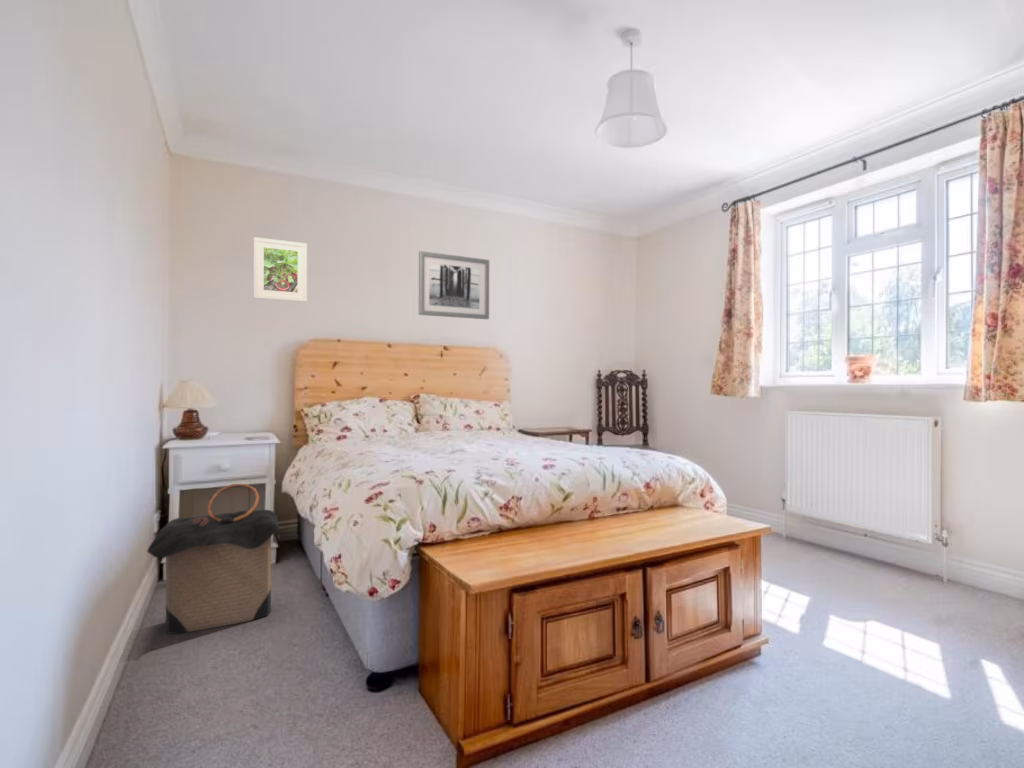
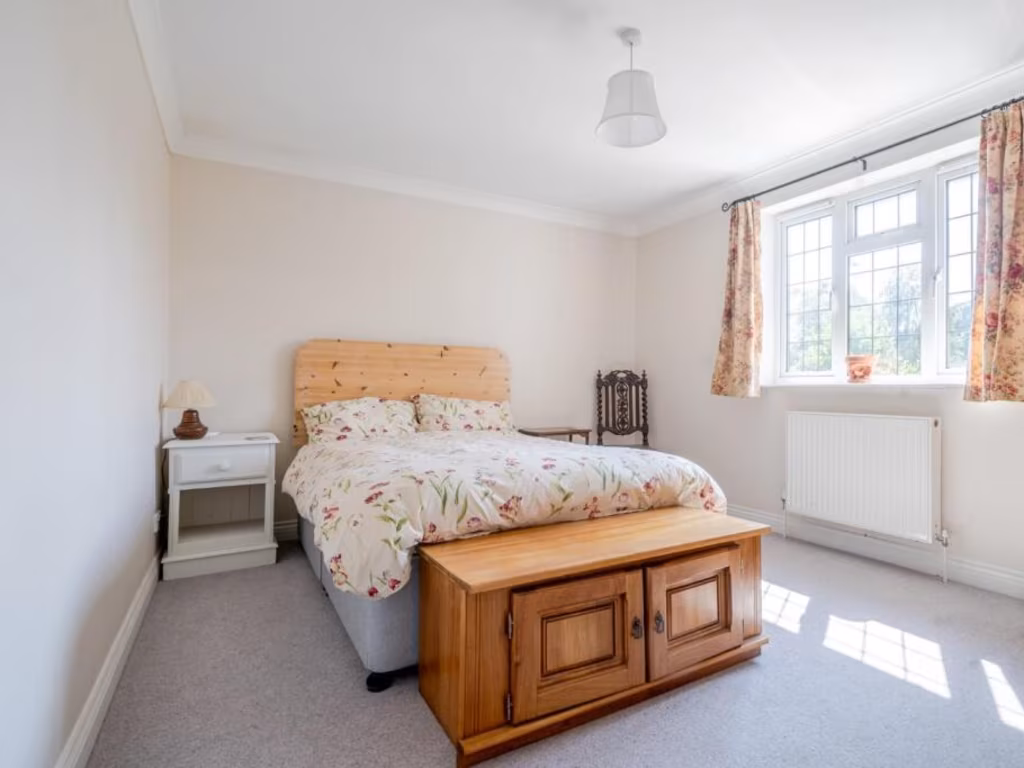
- wall art [418,250,490,320]
- laundry hamper [146,483,281,635]
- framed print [253,236,308,303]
